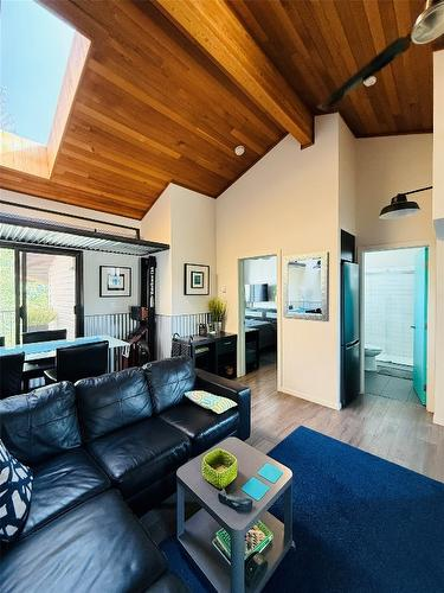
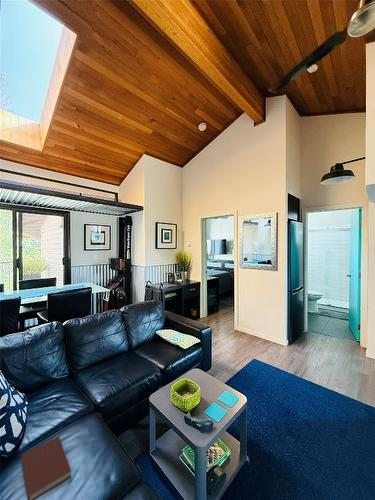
+ book [21,435,72,500]
